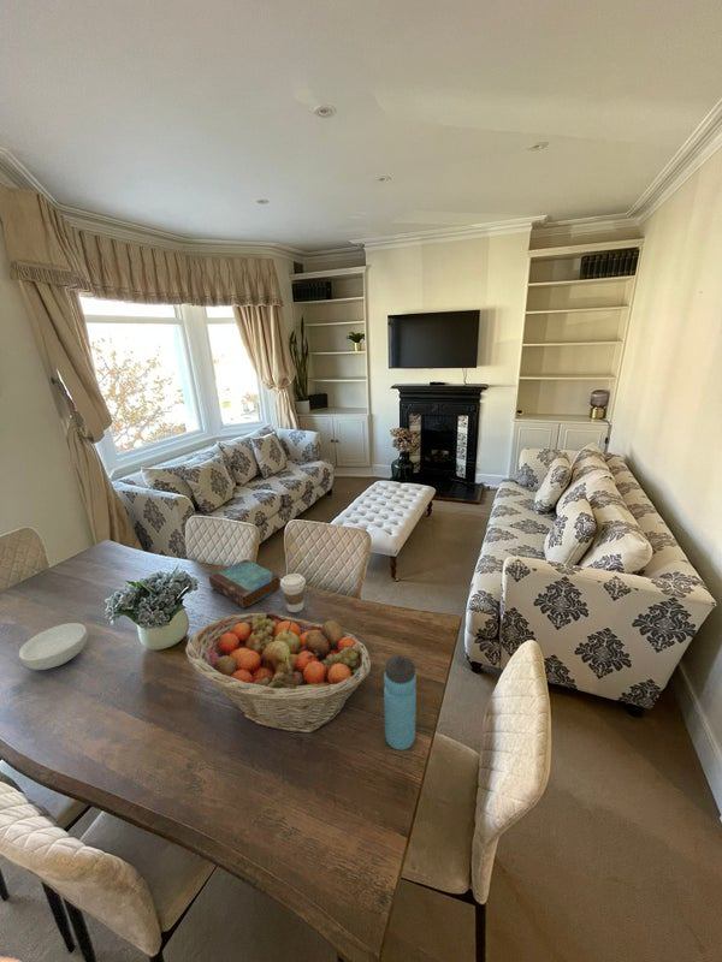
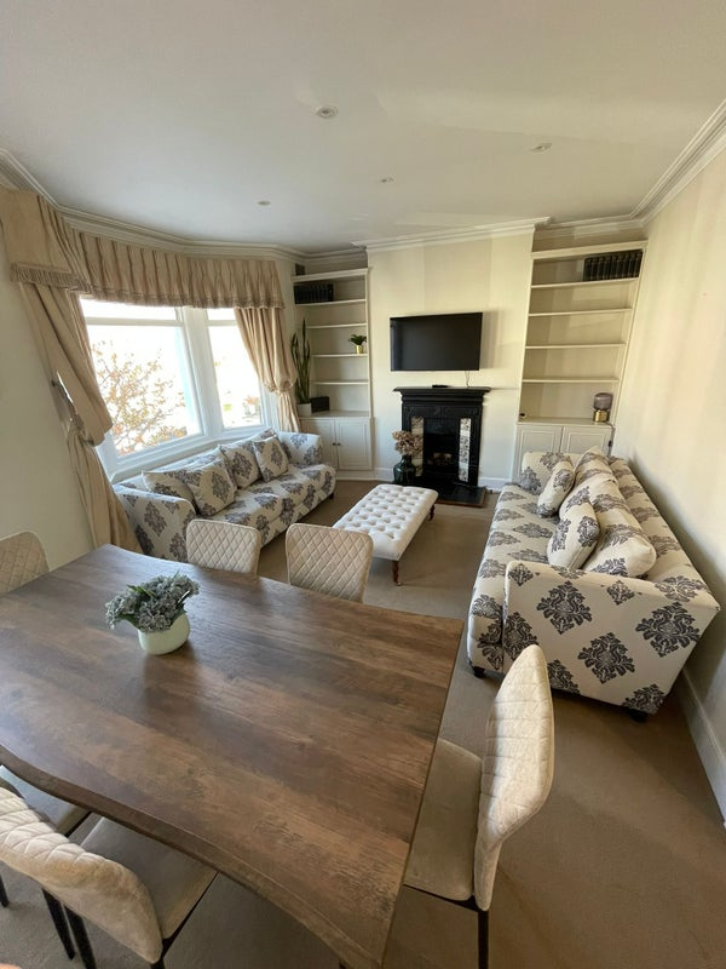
- book [208,558,282,610]
- water bottle [383,654,418,752]
- cereal bowl [18,622,89,671]
- fruit basket [184,611,372,734]
- coffee cup [280,572,307,613]
